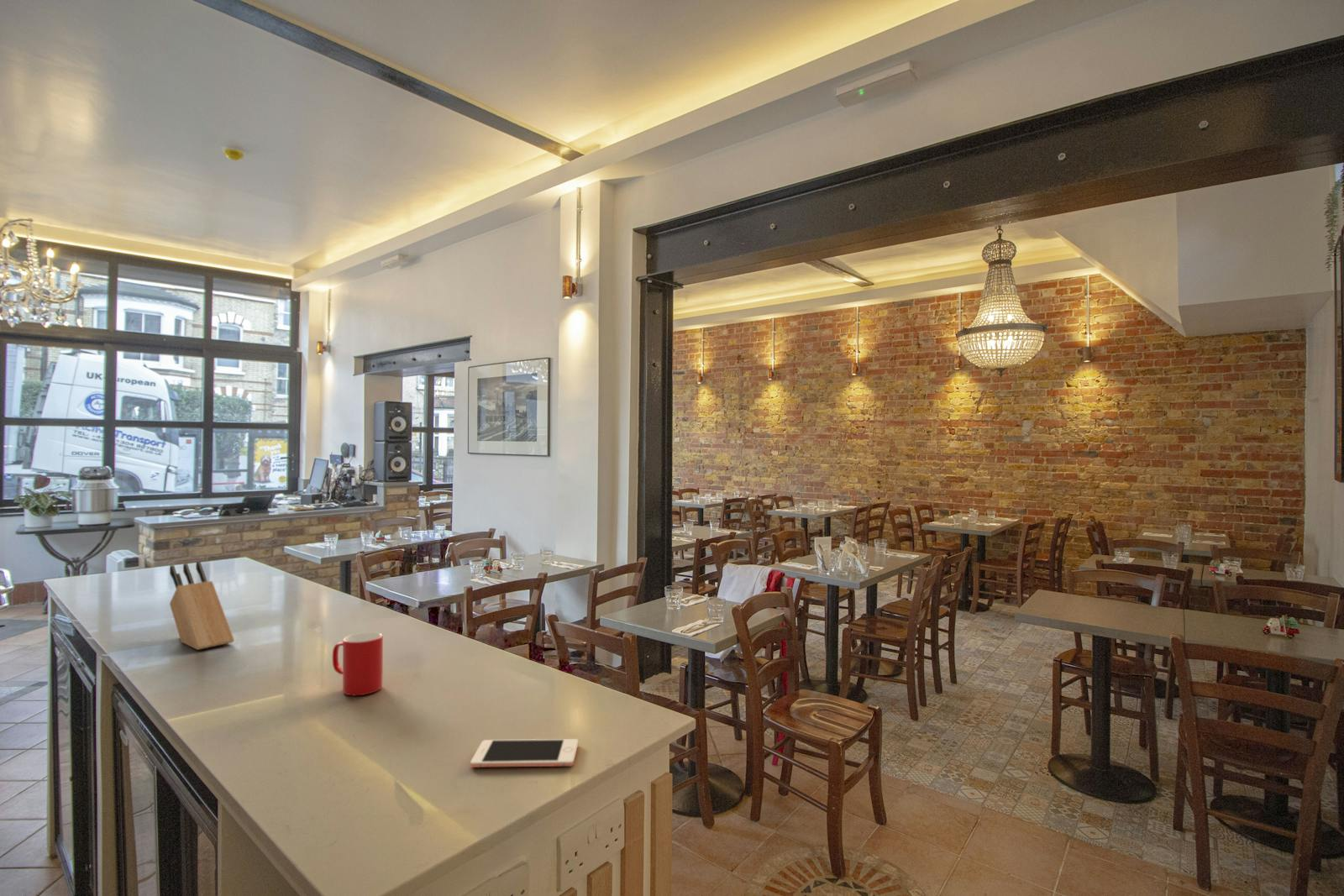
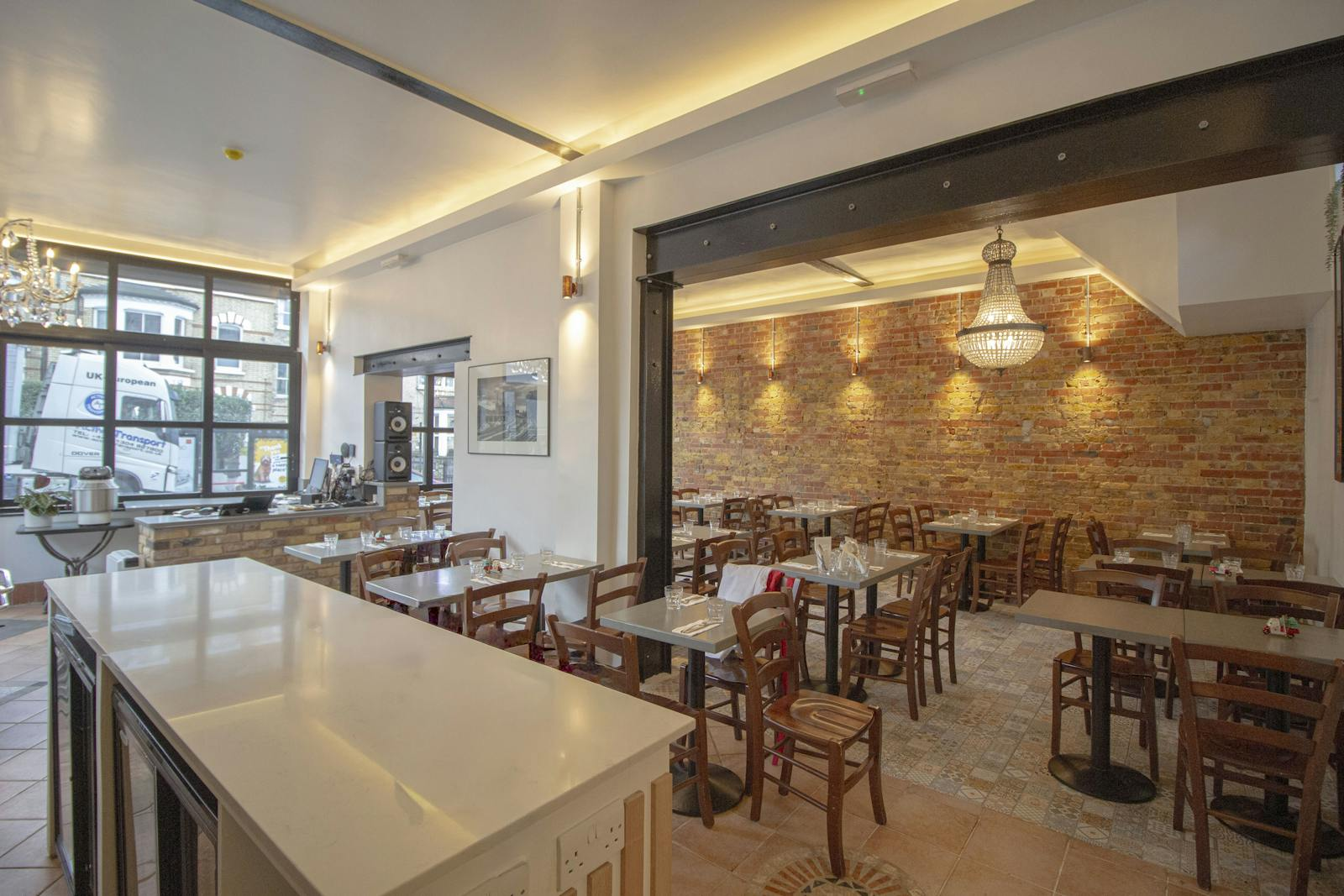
- cup [332,631,384,697]
- knife block [169,560,235,651]
- cell phone [470,738,579,768]
